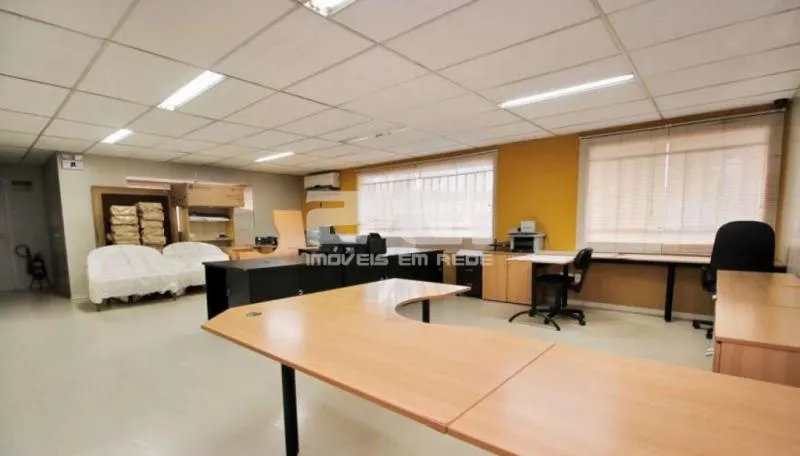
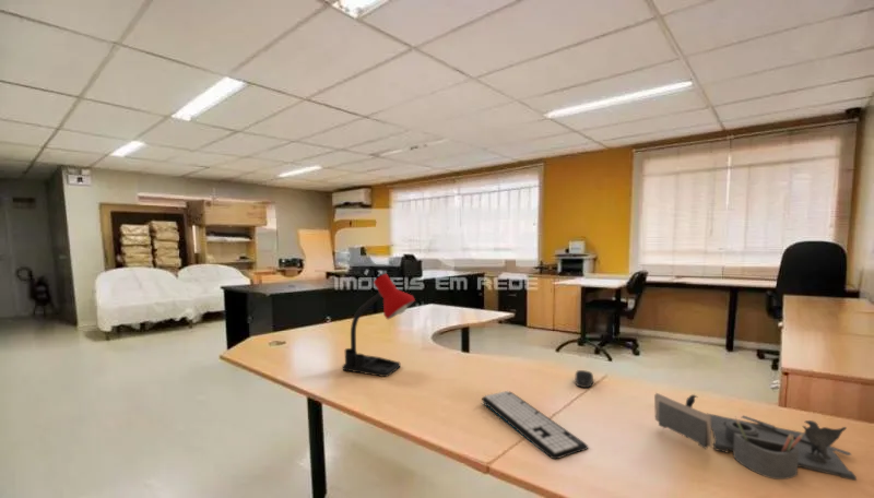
+ keyboard [481,390,589,460]
+ desk organizer [653,392,858,482]
+ desk lamp [342,273,416,378]
+ computer mouse [574,369,594,389]
